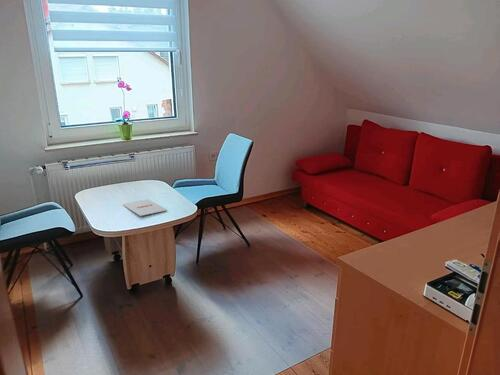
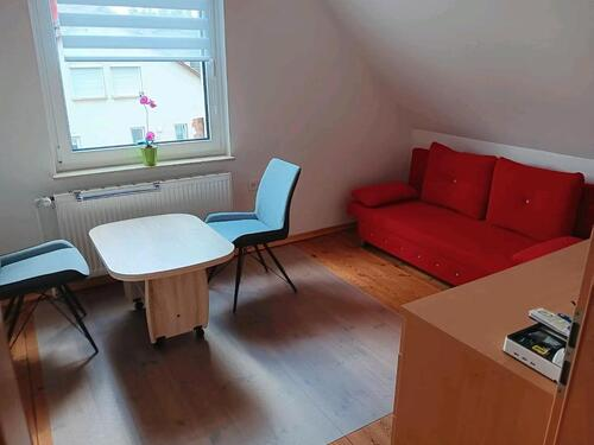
- magazine [122,198,168,217]
